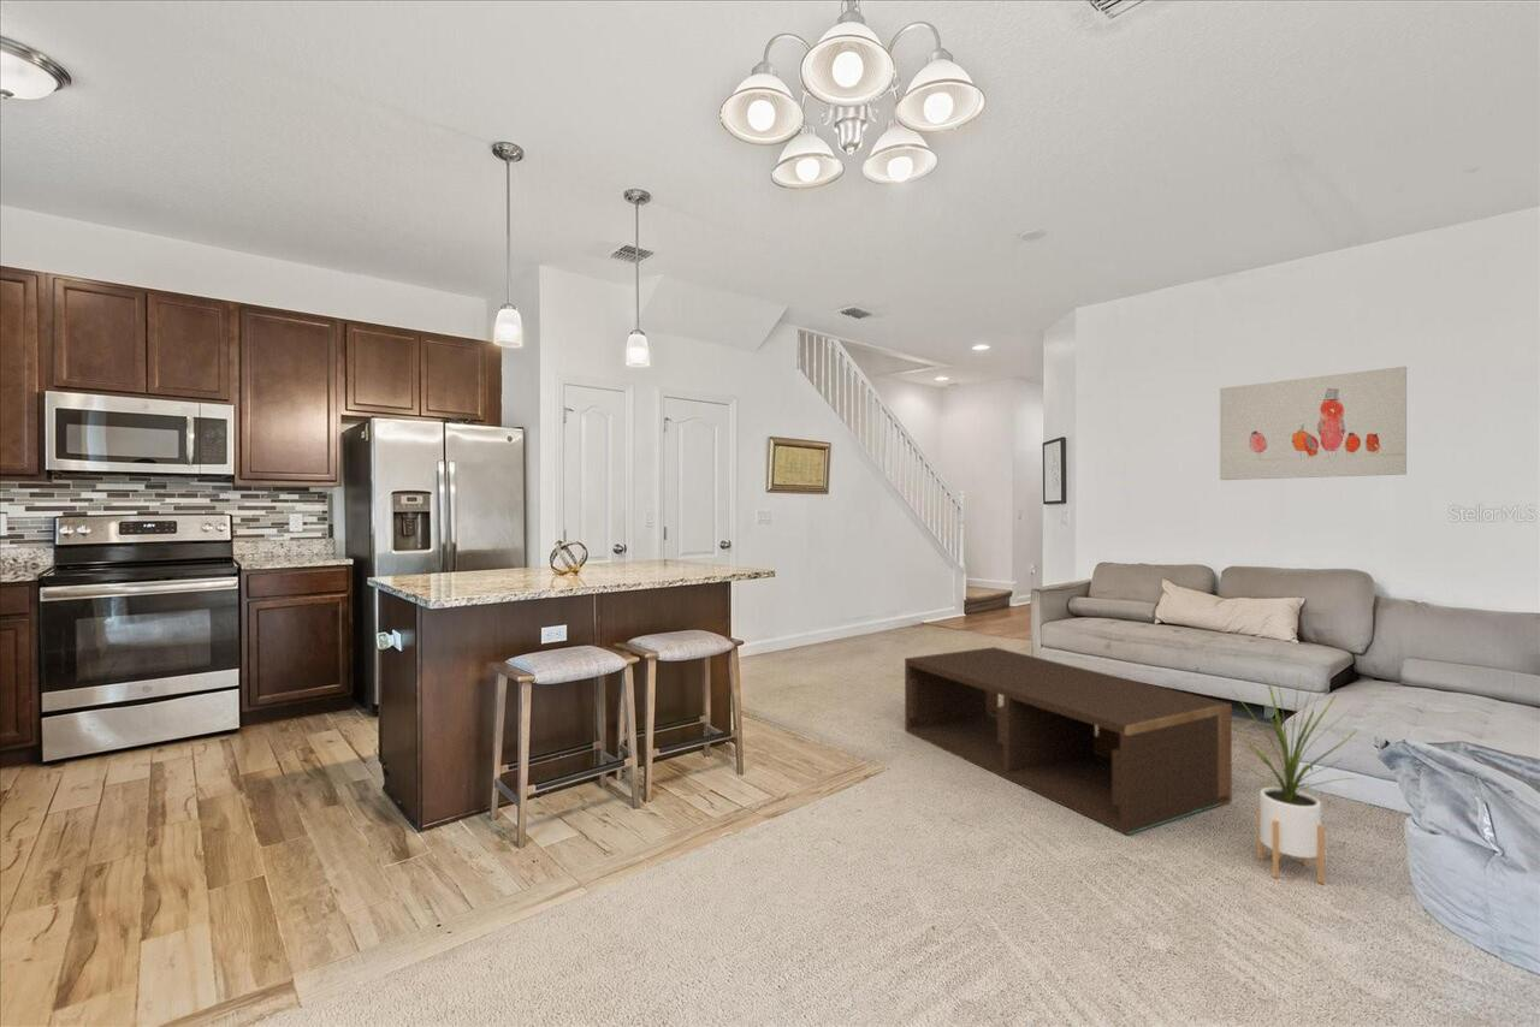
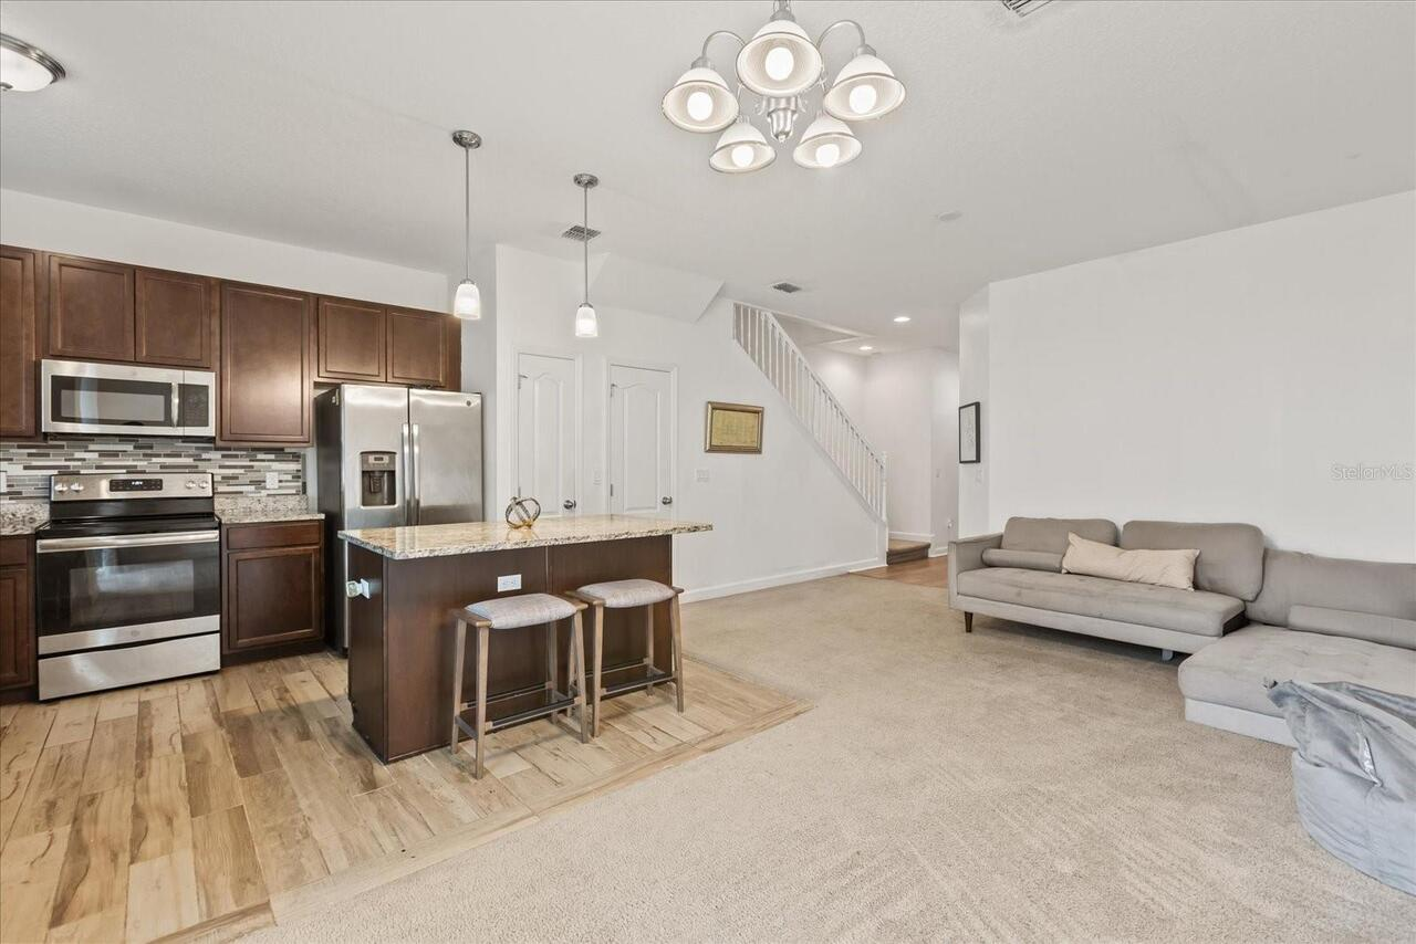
- house plant [1230,670,1360,885]
- coffee table [904,646,1233,836]
- wall art [1219,366,1408,481]
